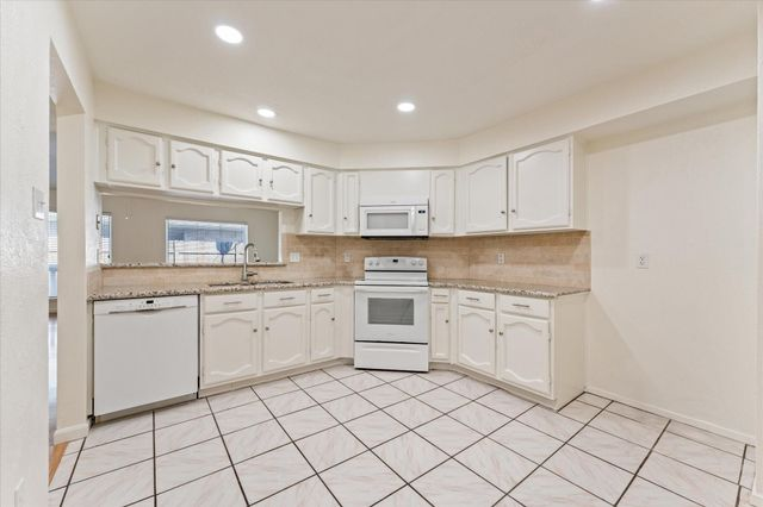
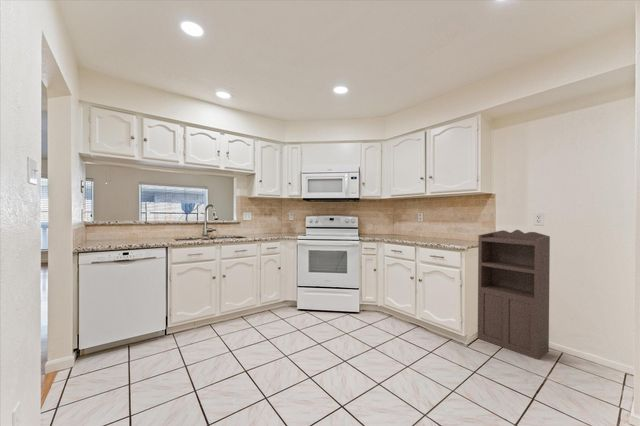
+ storage cabinet [477,229,551,361]
